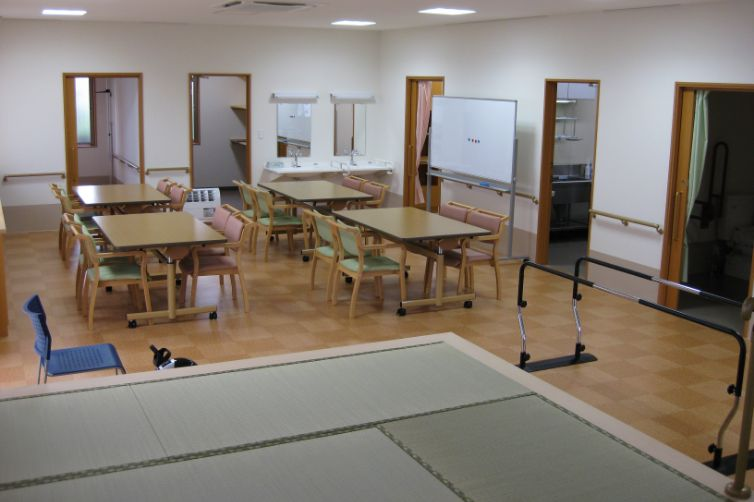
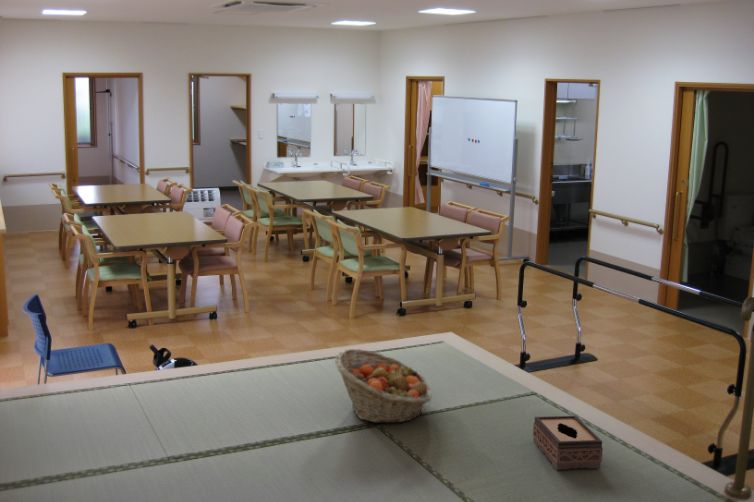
+ tissue box [532,415,604,471]
+ fruit basket [334,348,433,424]
